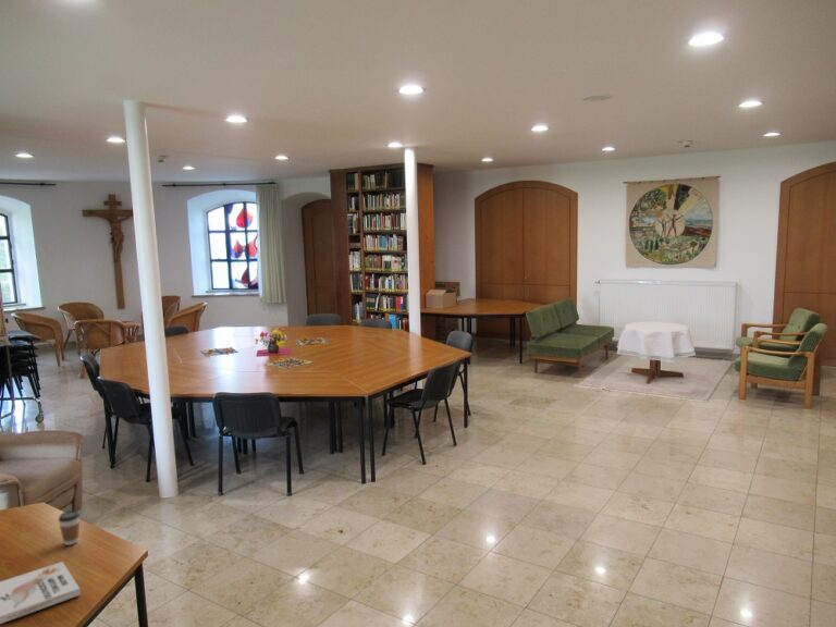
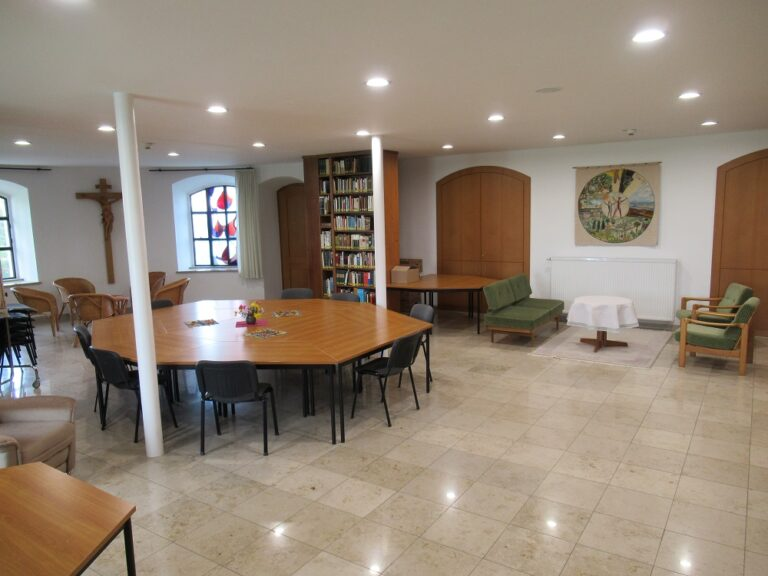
- coffee cup [58,509,81,546]
- book [0,561,82,625]
